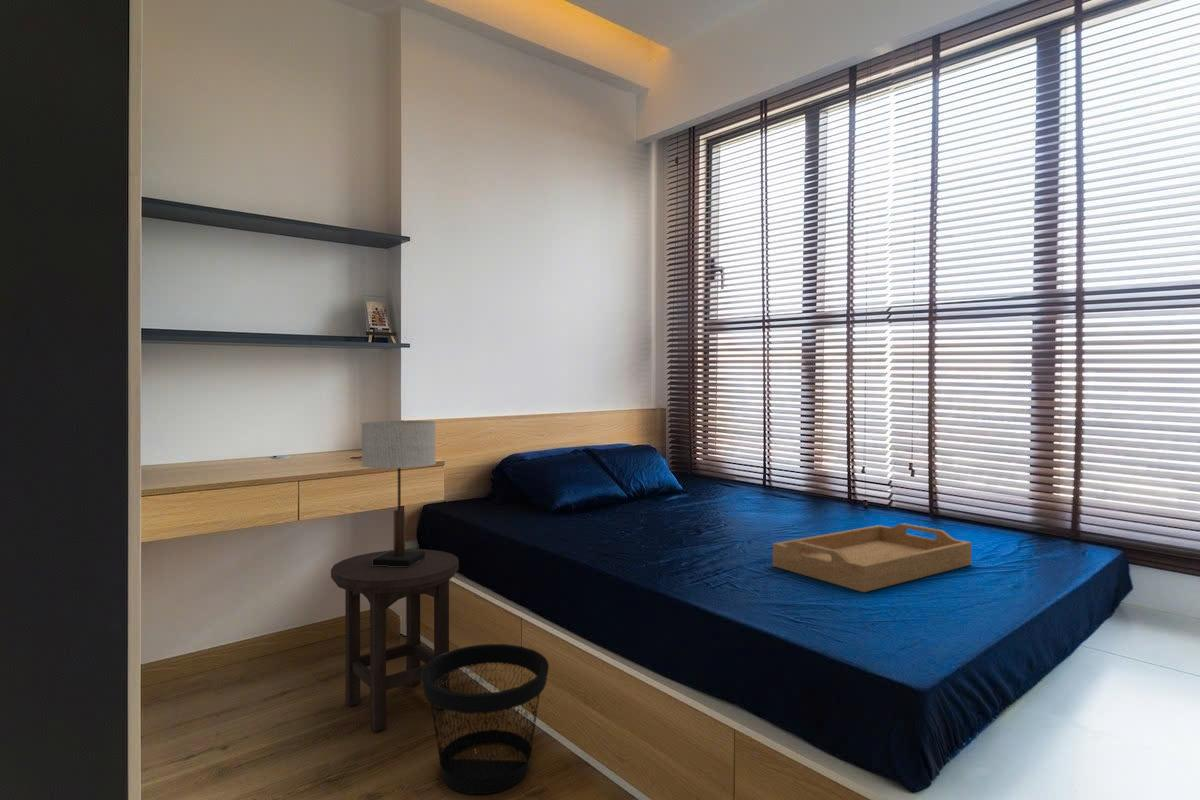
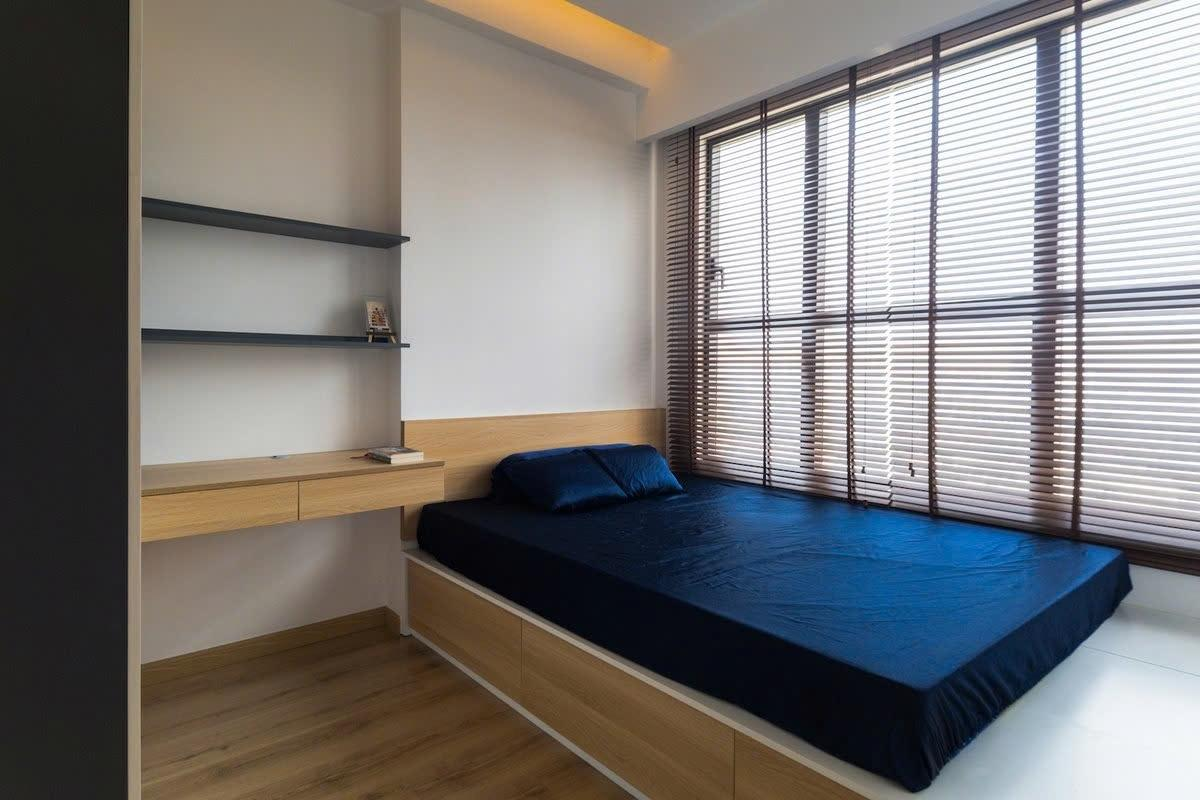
- stool [330,548,460,733]
- table lamp [360,420,437,567]
- serving tray [772,522,973,593]
- wastebasket [421,643,550,795]
